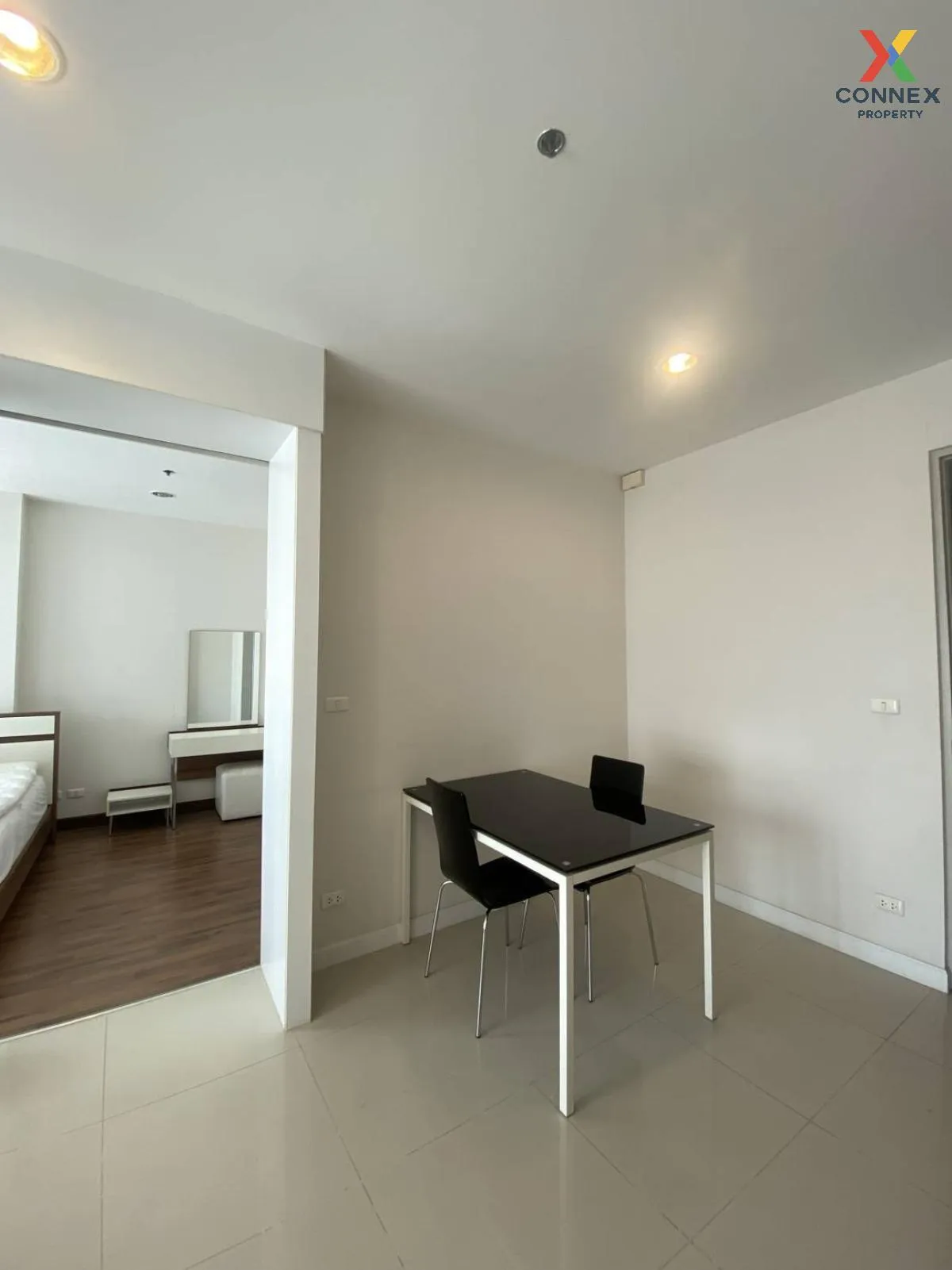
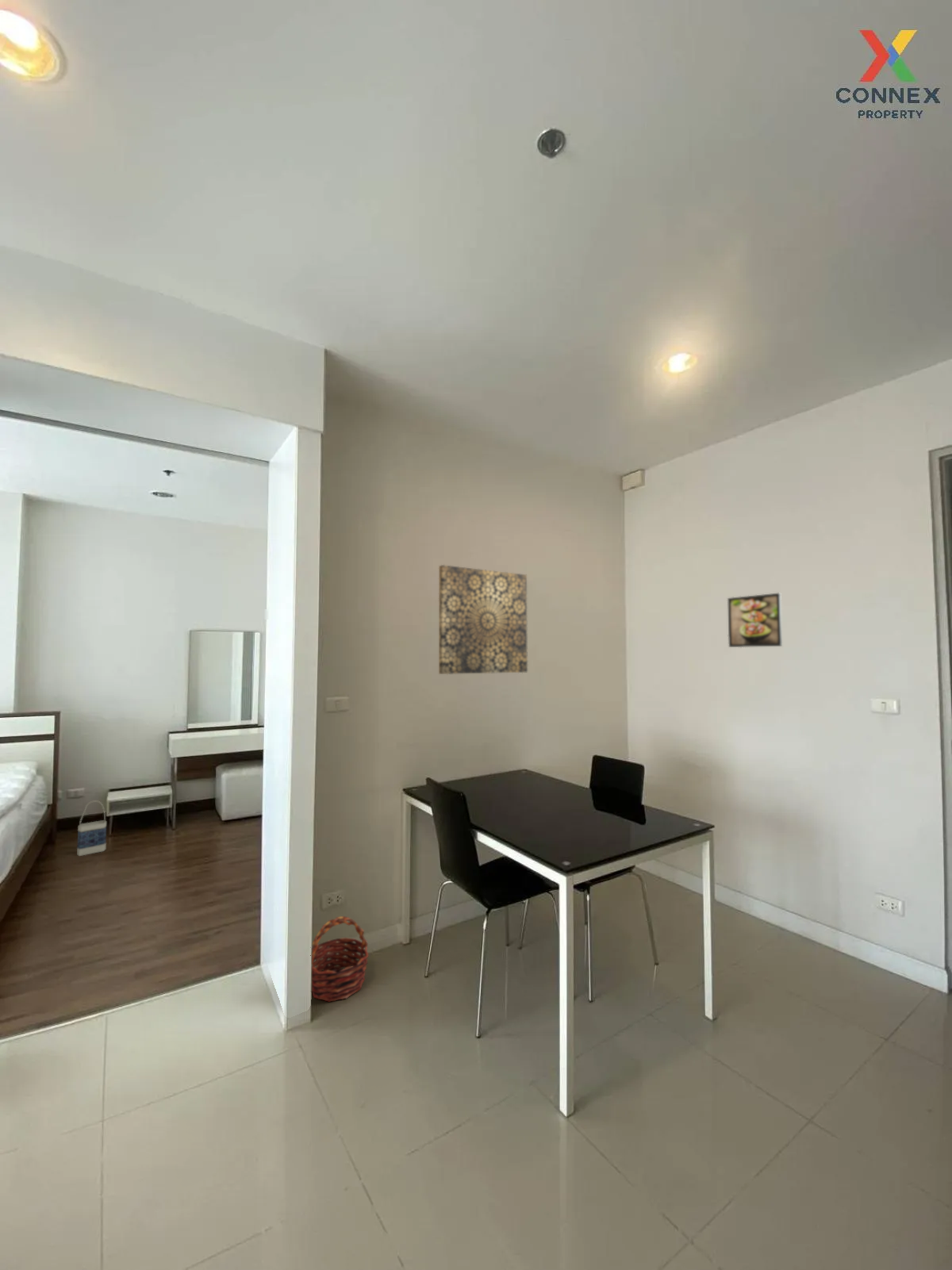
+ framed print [727,593,783,648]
+ bag [76,800,107,857]
+ basket [311,915,370,1002]
+ wall art [438,564,528,675]
